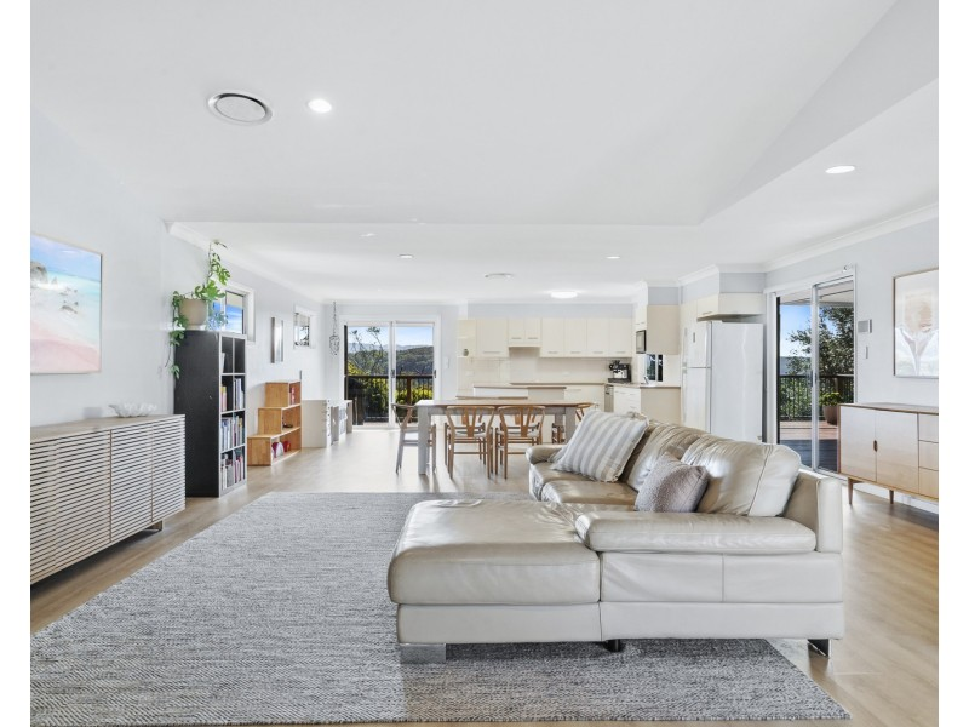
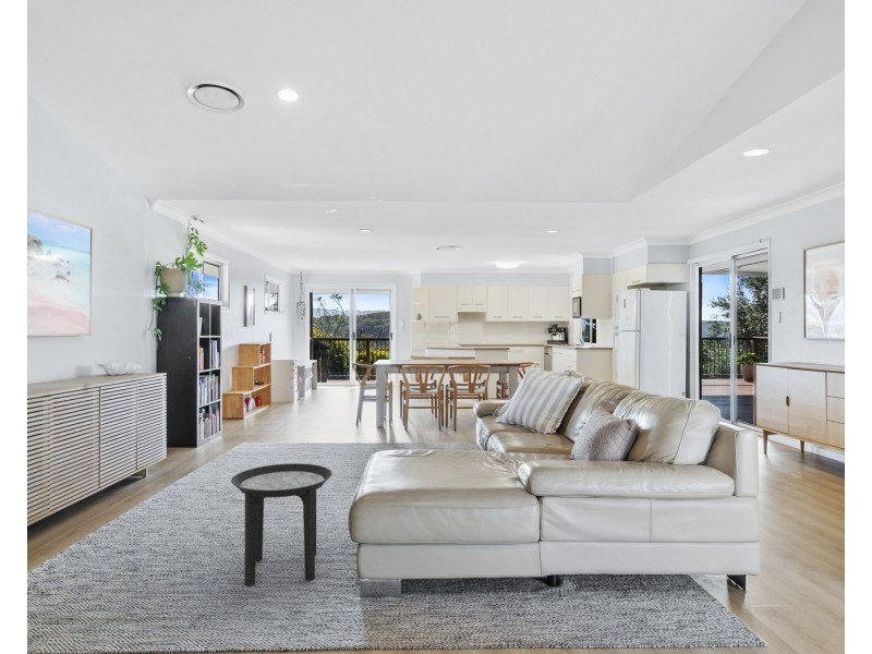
+ side table [230,462,334,588]
